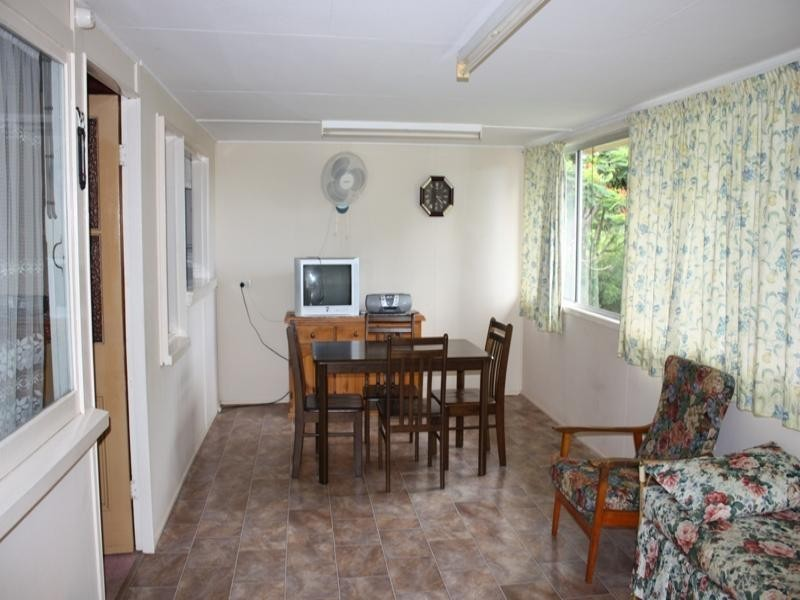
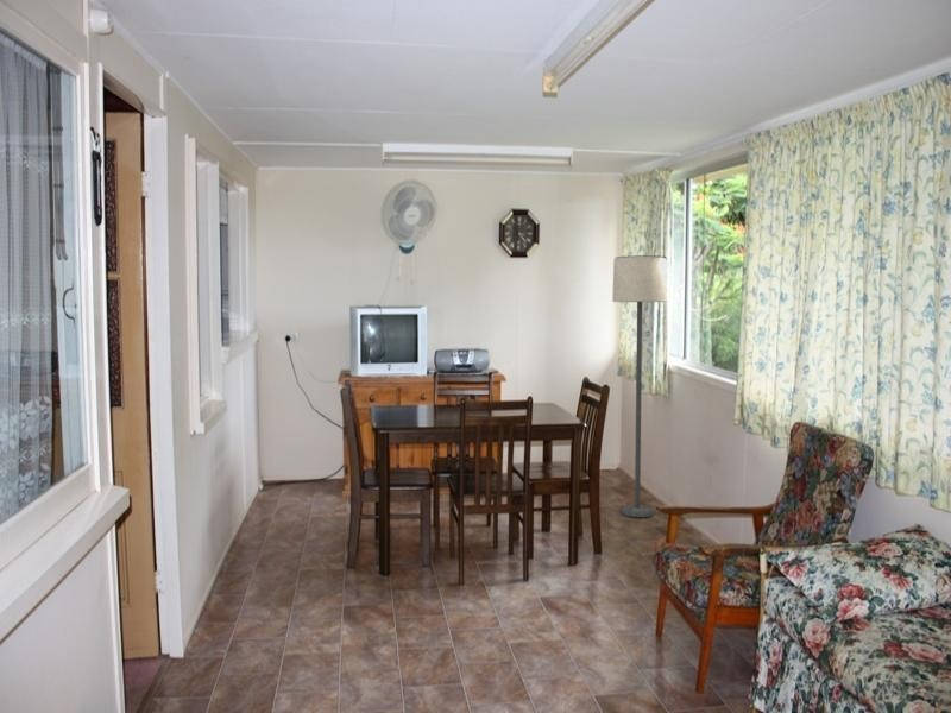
+ lamp [611,254,668,518]
